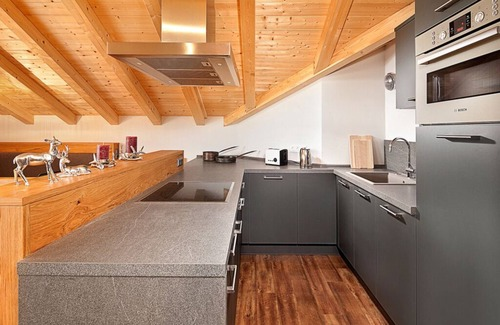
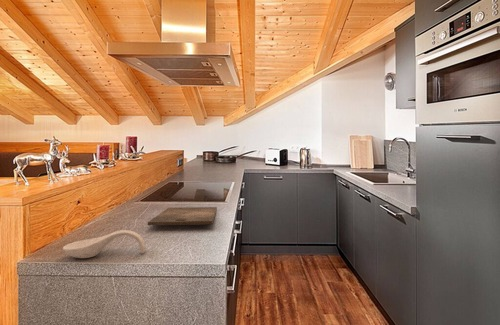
+ cutting board [147,206,218,226]
+ spoon rest [62,229,147,259]
